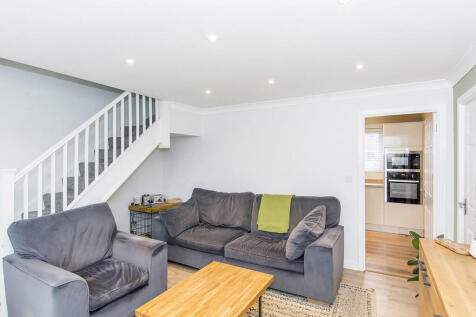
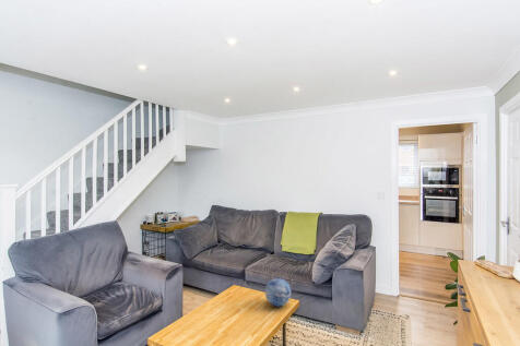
+ decorative orb [264,277,292,308]
